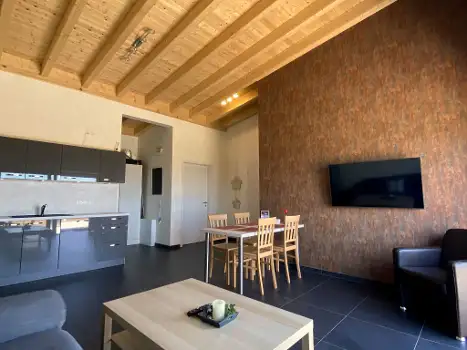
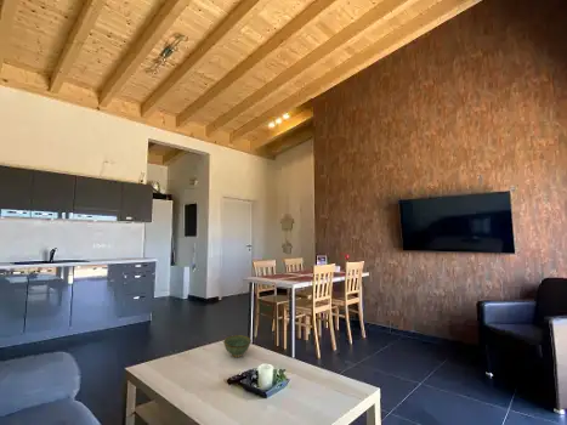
+ bowl [222,334,253,358]
